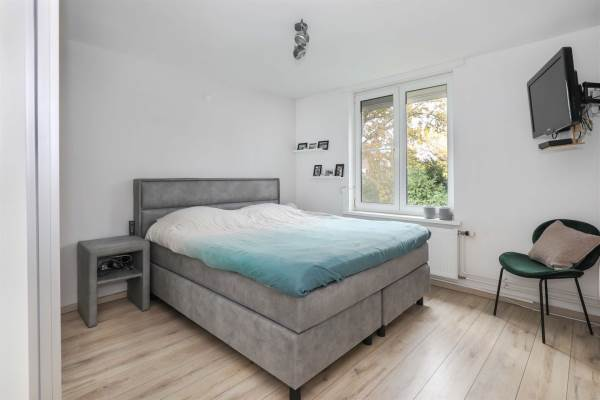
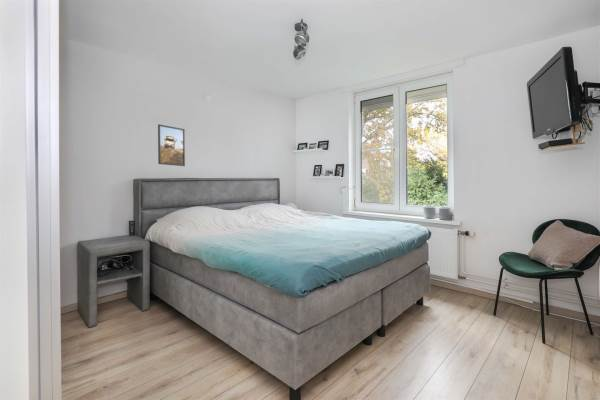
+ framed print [157,123,186,167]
